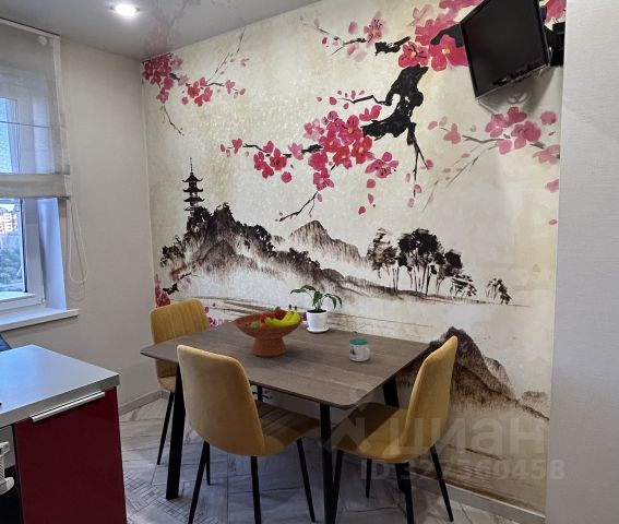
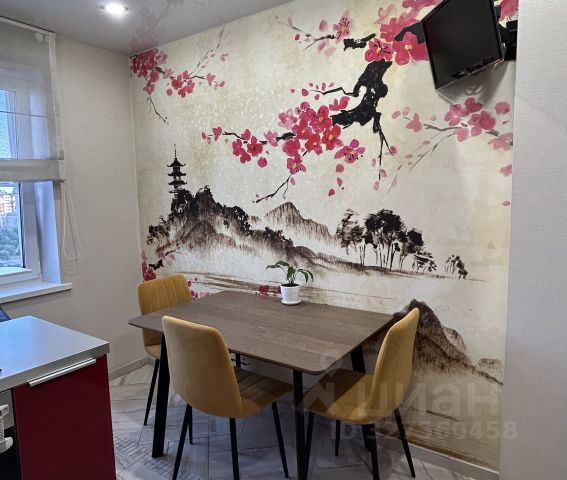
- mug [348,338,371,362]
- fruit bowl [233,303,305,358]
